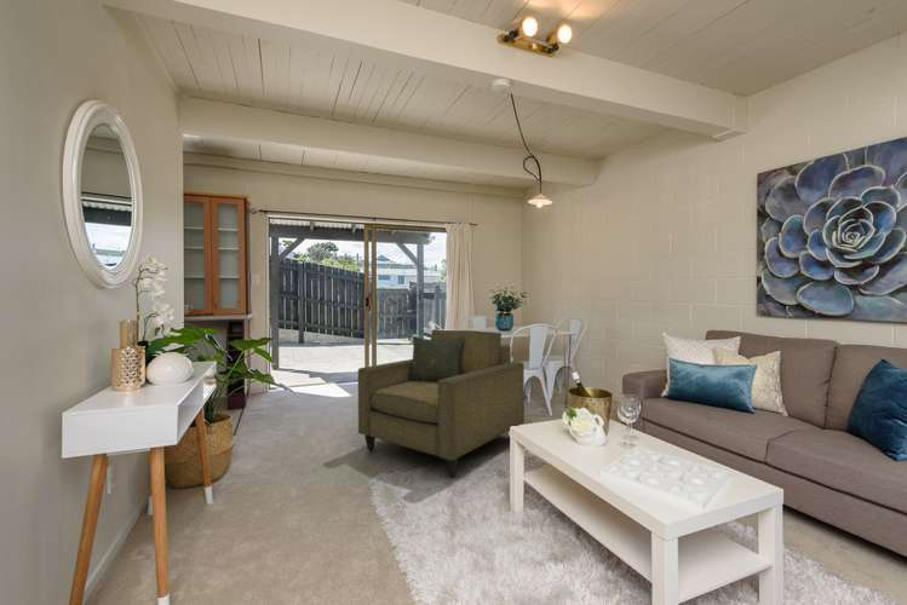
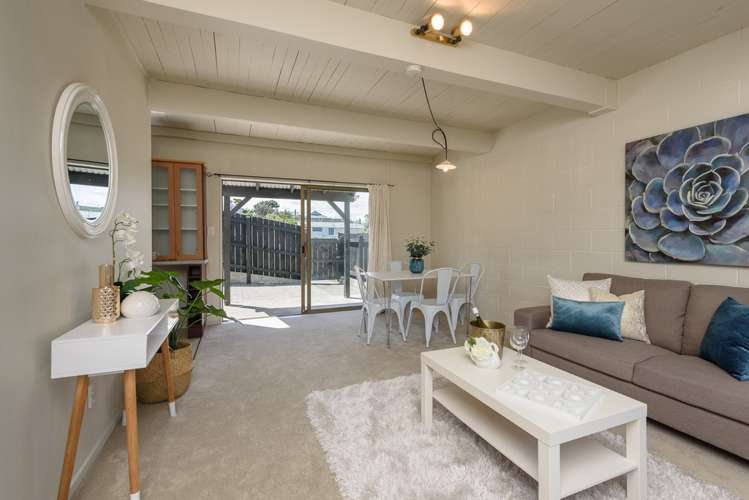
- armchair [357,328,526,478]
